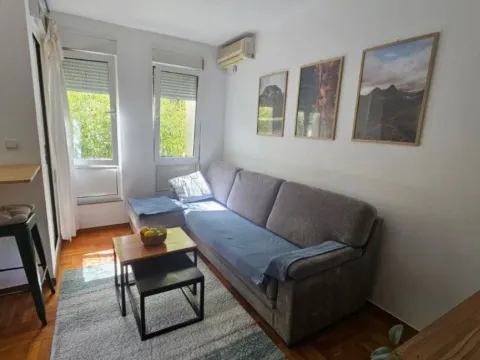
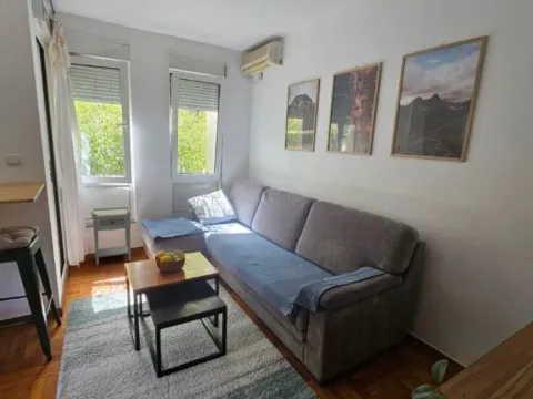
+ nightstand [90,206,133,266]
